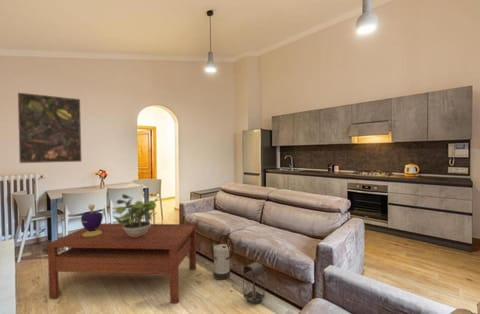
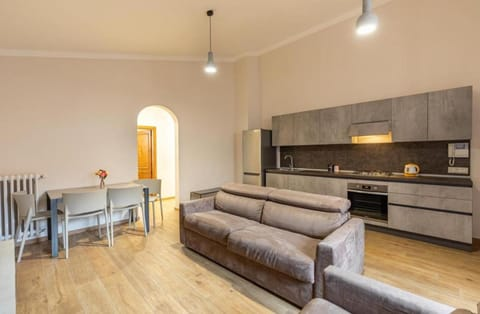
- decorative container [80,203,104,237]
- lantern [241,248,267,305]
- potted plant [112,193,158,237]
- watering can [208,234,235,281]
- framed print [17,91,83,164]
- coffee table [46,223,197,304]
